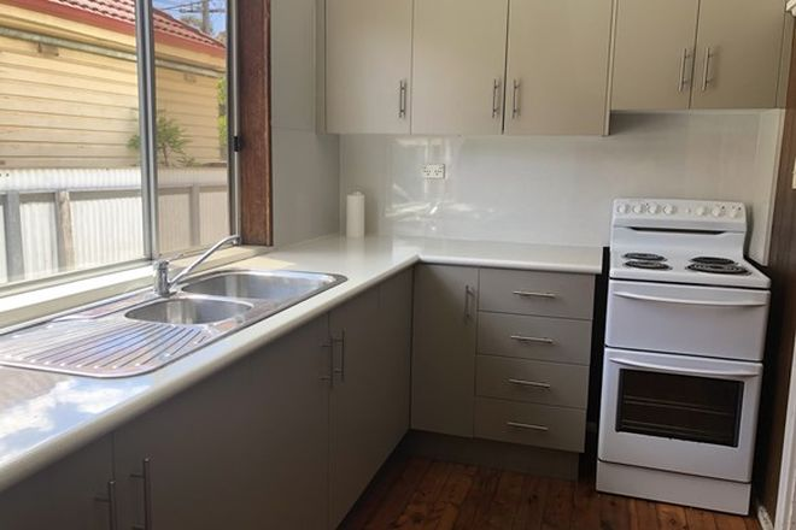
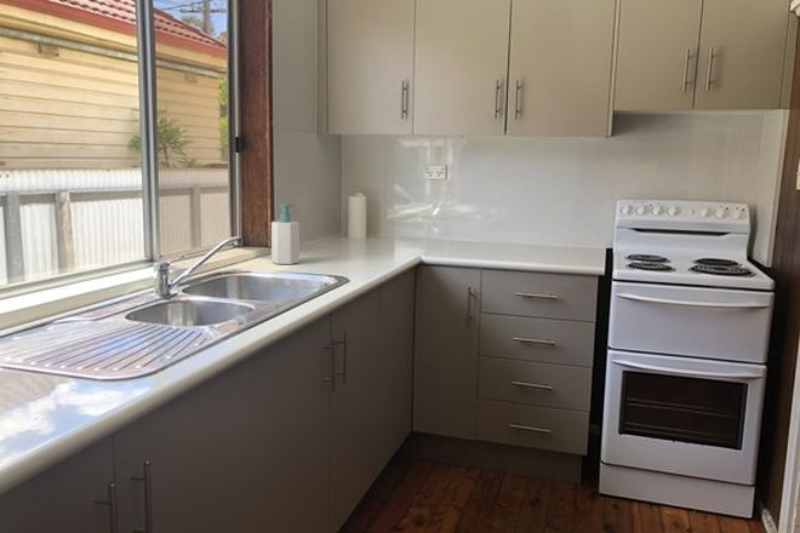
+ soap bottle [270,204,301,265]
